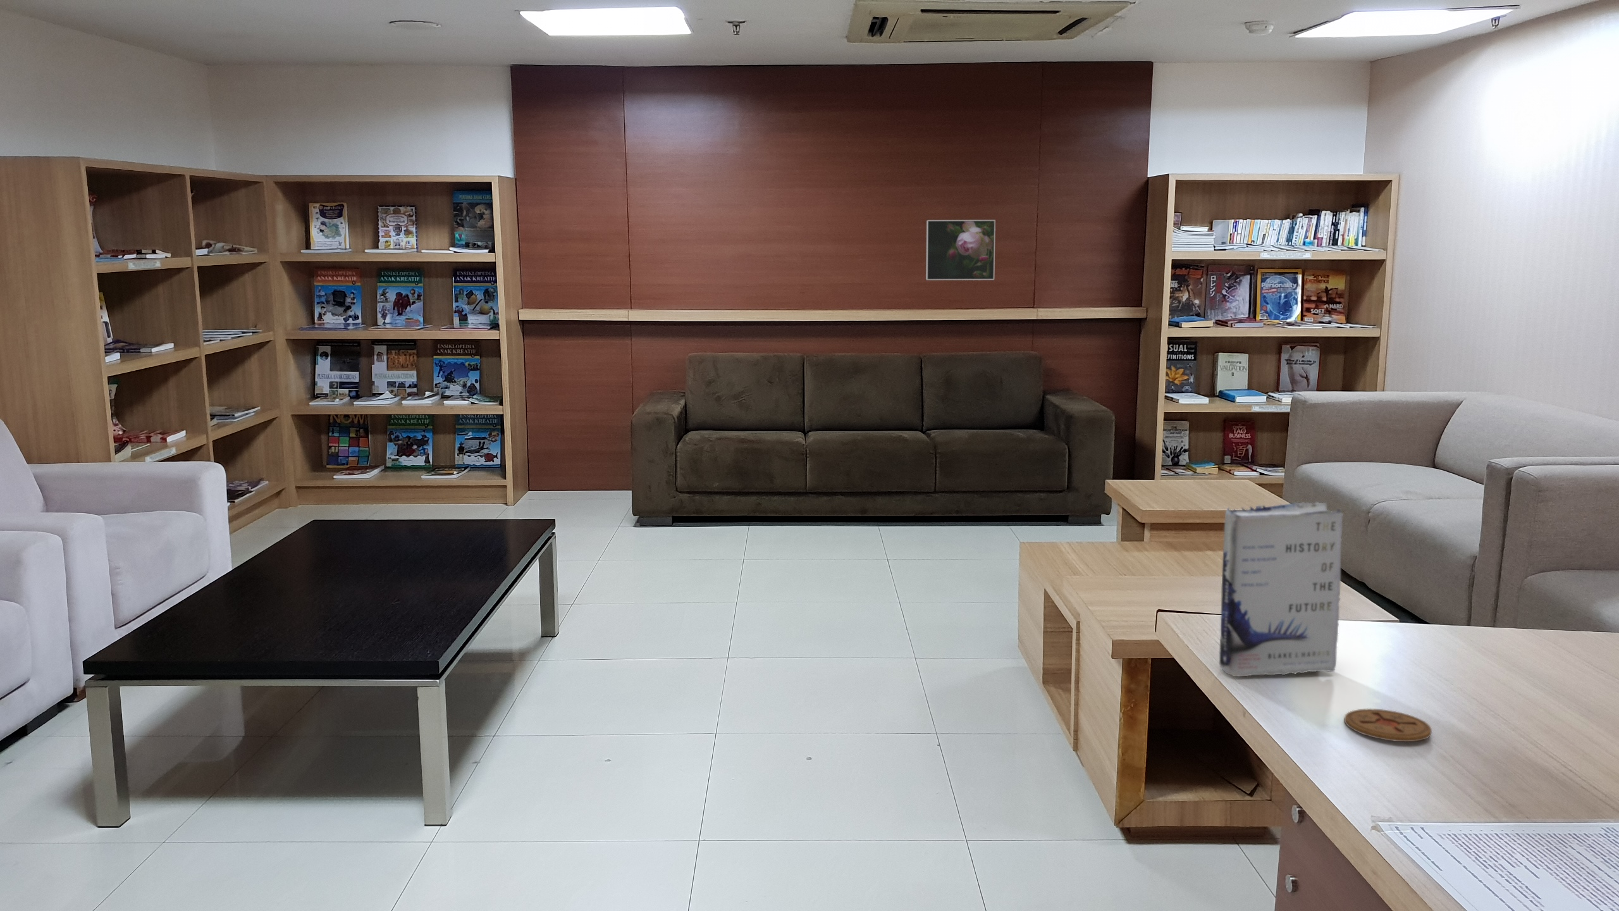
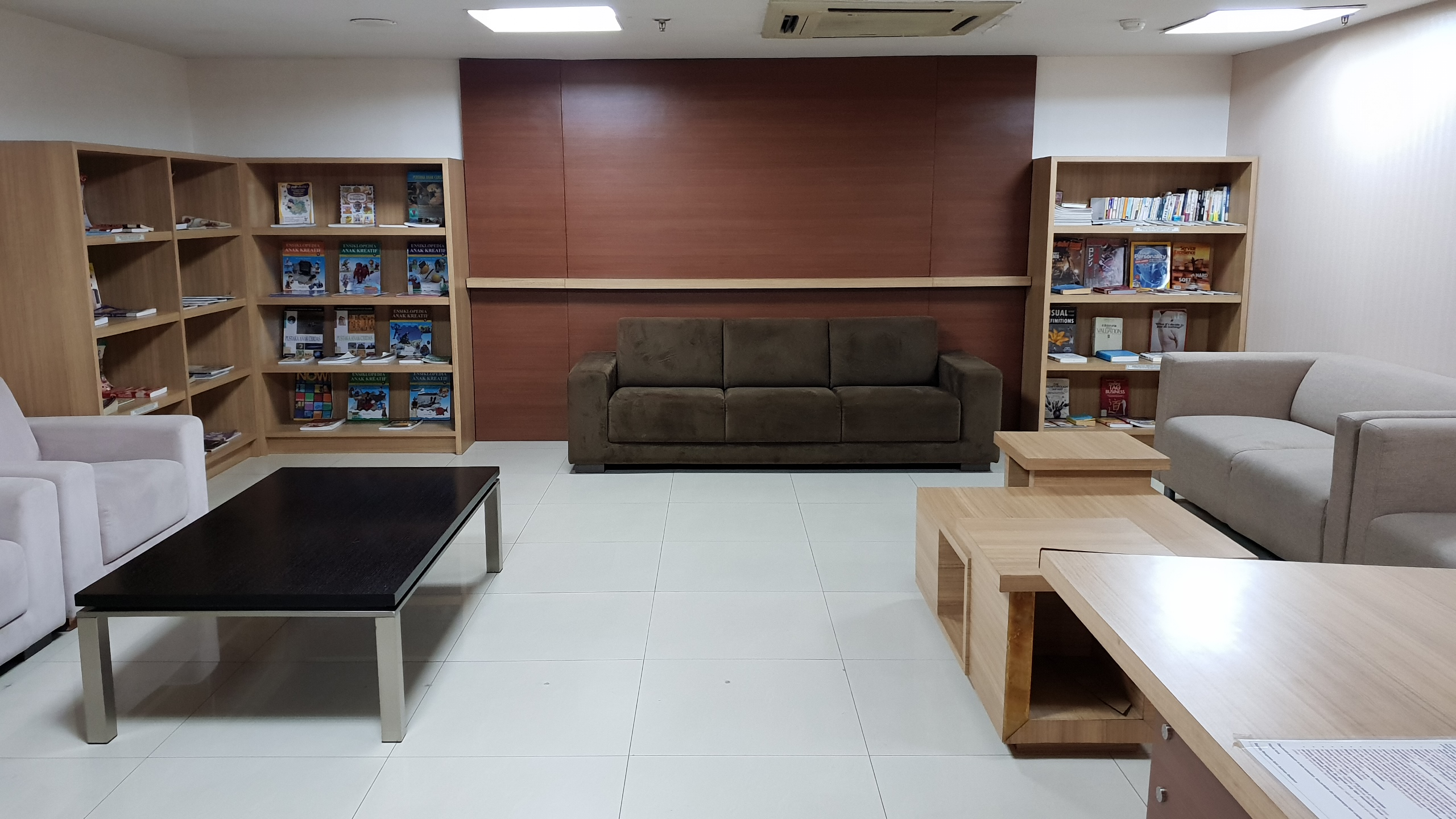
- coaster [1344,707,1432,742]
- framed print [925,219,996,281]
- book [1219,502,1344,677]
